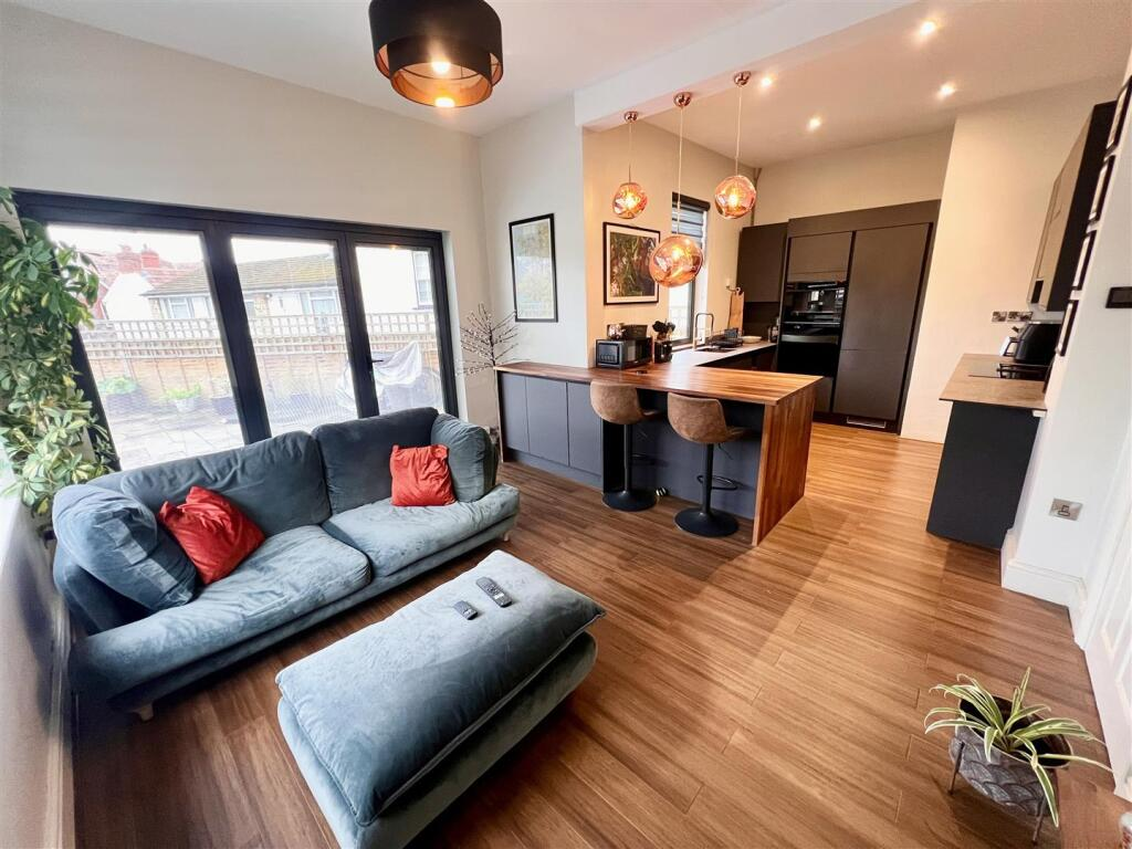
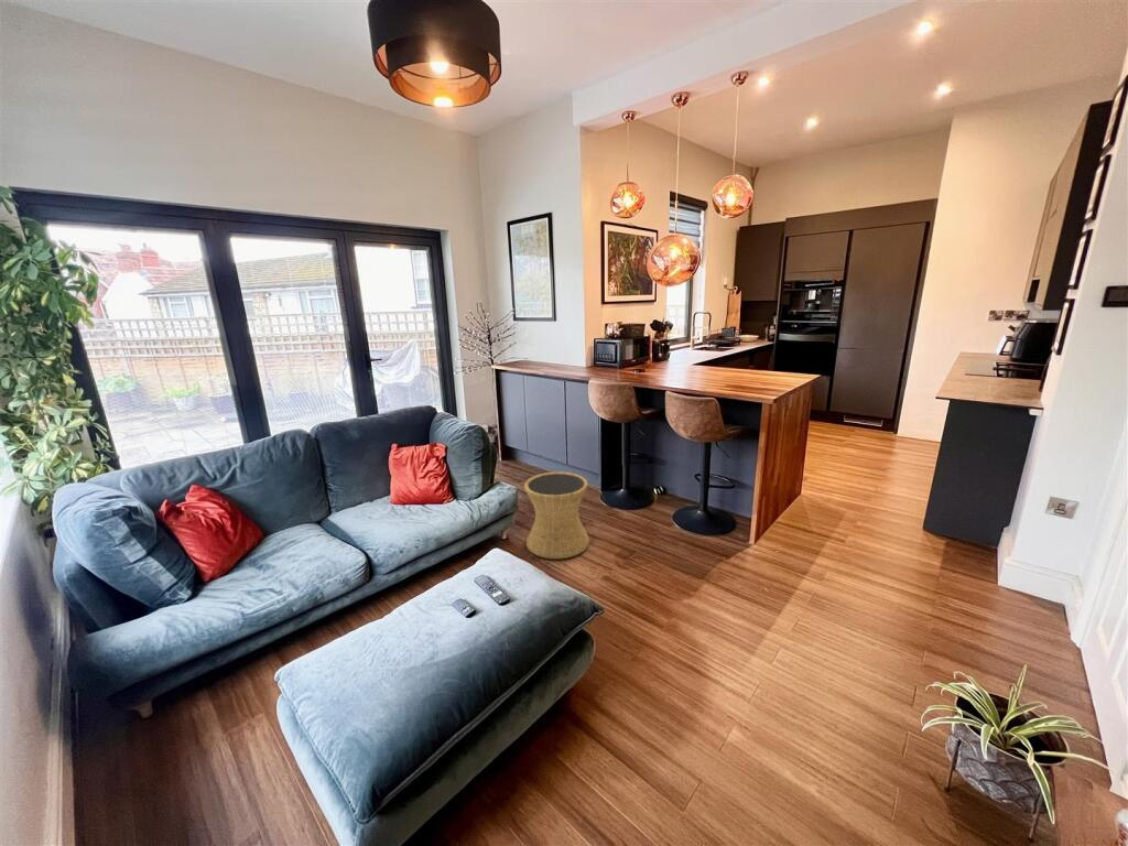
+ side table [523,471,590,560]
